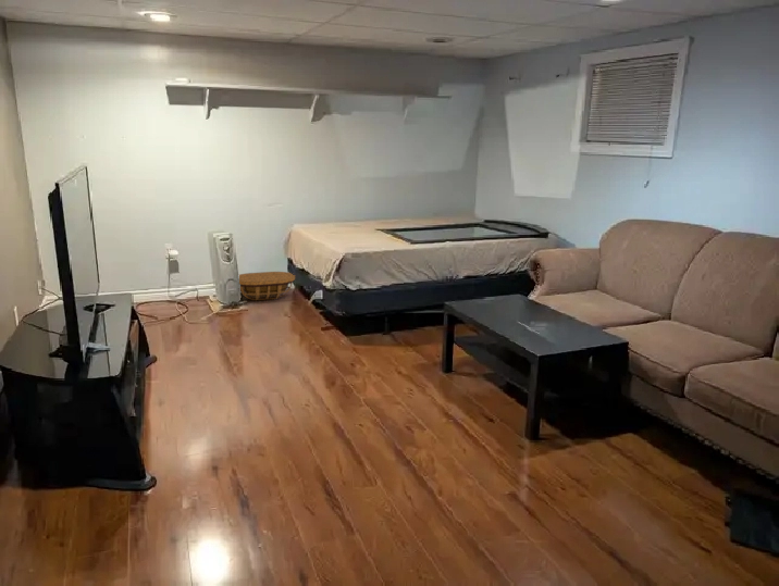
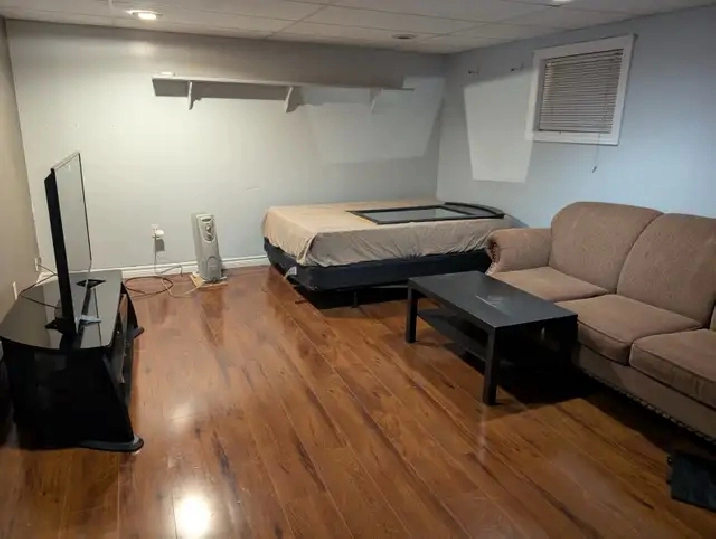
- basket [238,271,296,301]
